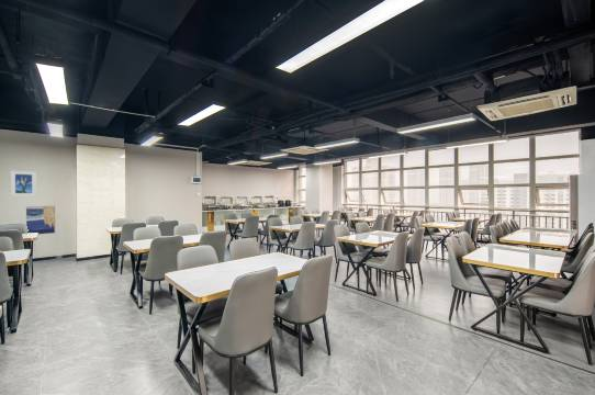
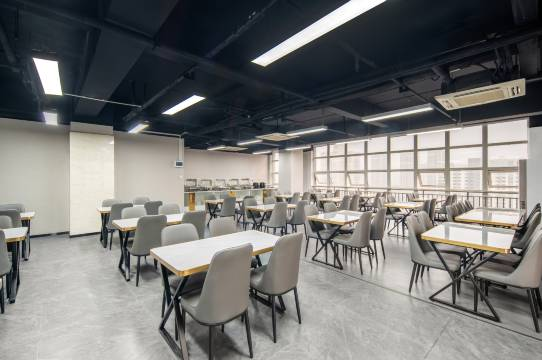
- wall art [25,205,56,235]
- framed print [10,170,37,198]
